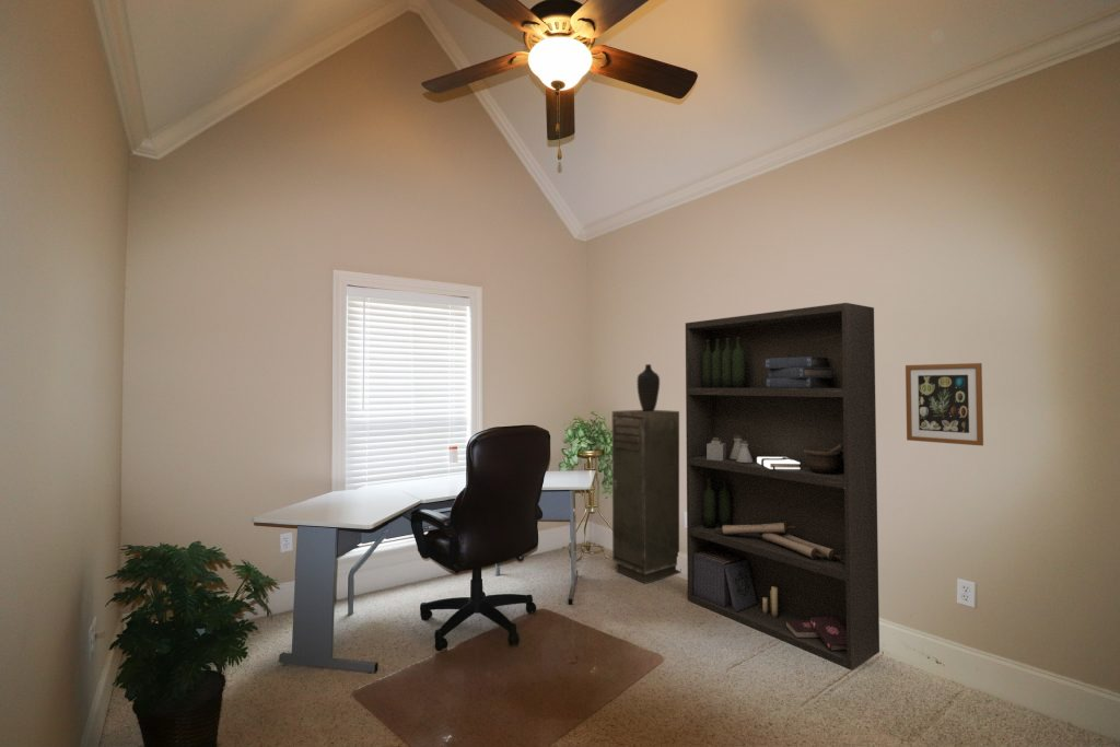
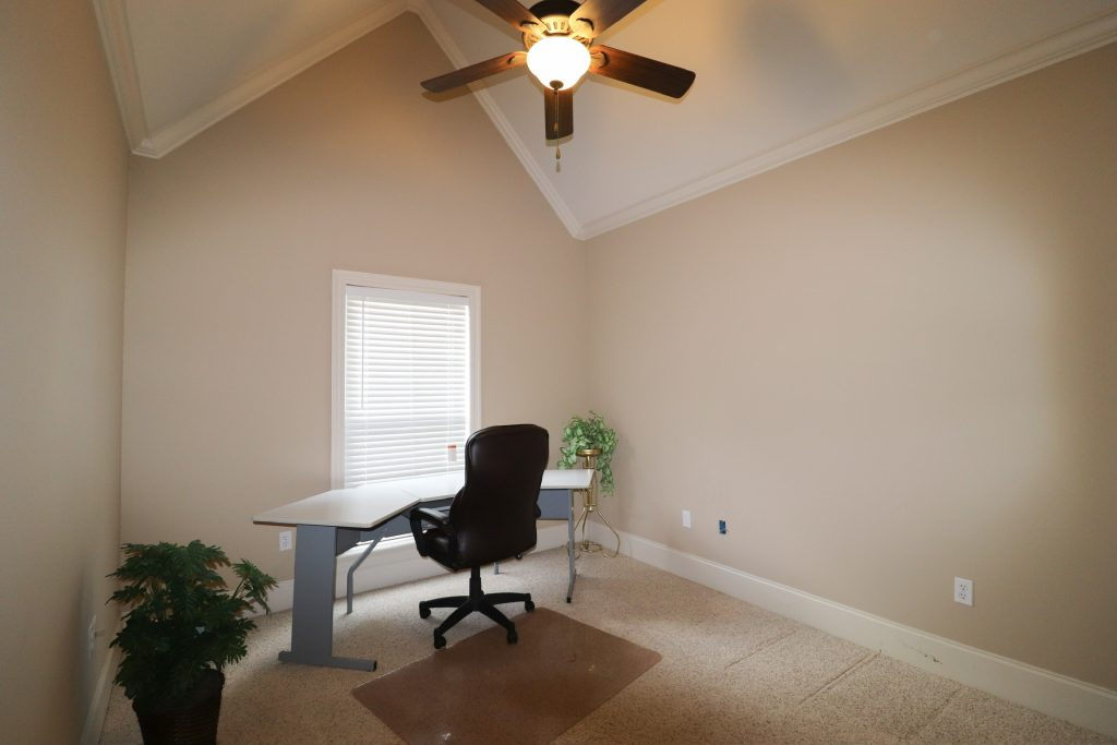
- decorative vase [635,363,661,411]
- wall art [905,362,984,447]
- storage cabinet [611,409,681,585]
- bookshelf [685,302,880,672]
